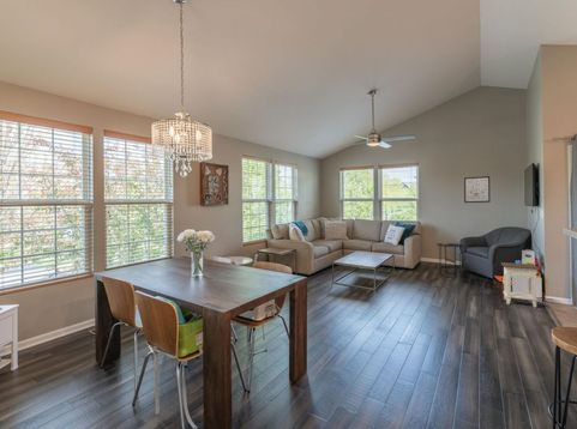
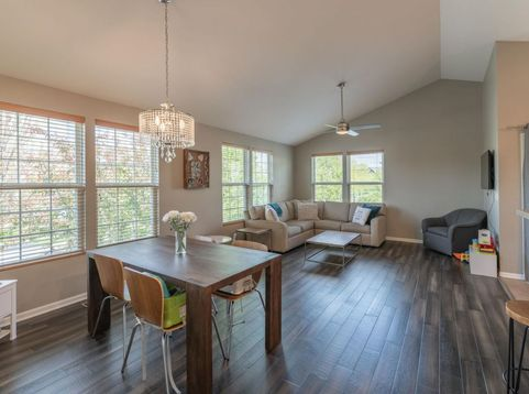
- side table [435,242,464,278]
- wall art [463,175,492,204]
- nightstand [499,261,541,308]
